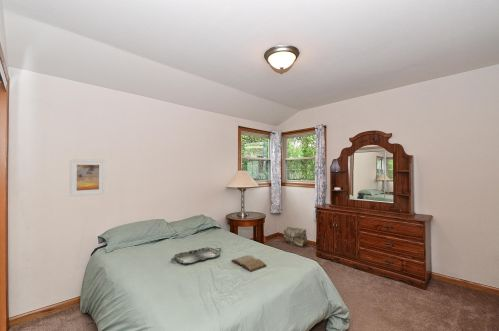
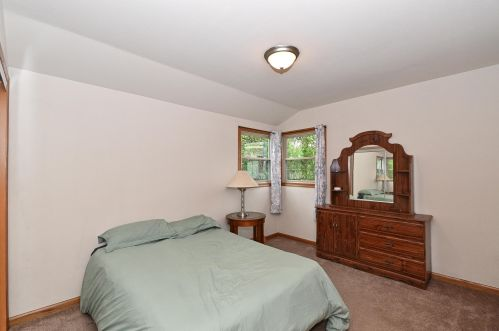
- book [231,254,267,272]
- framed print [69,158,106,198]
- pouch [283,225,308,248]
- serving tray [170,246,222,265]
